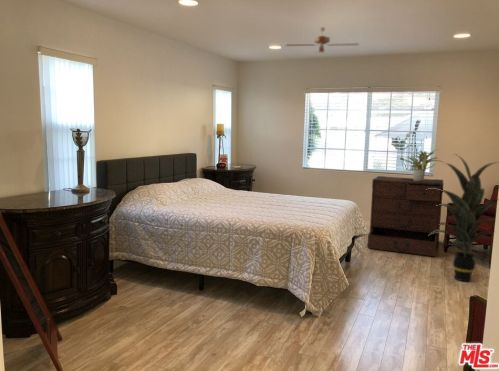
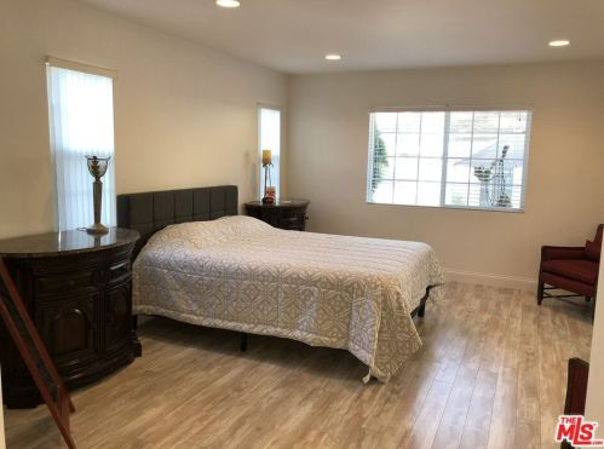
- indoor plant [426,153,499,282]
- potted plant [399,148,443,182]
- ceiling fan [285,26,360,62]
- dresser [367,175,444,257]
